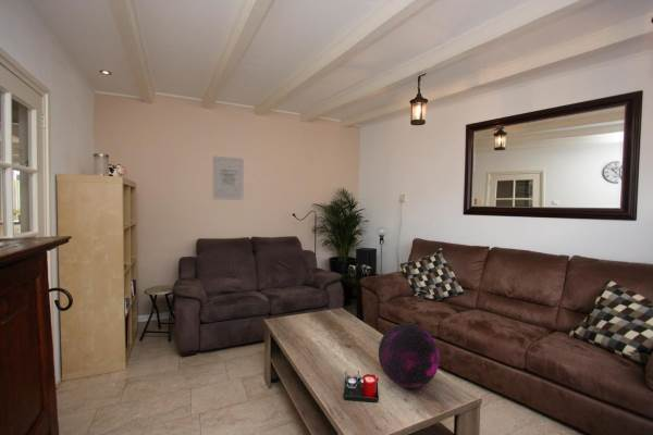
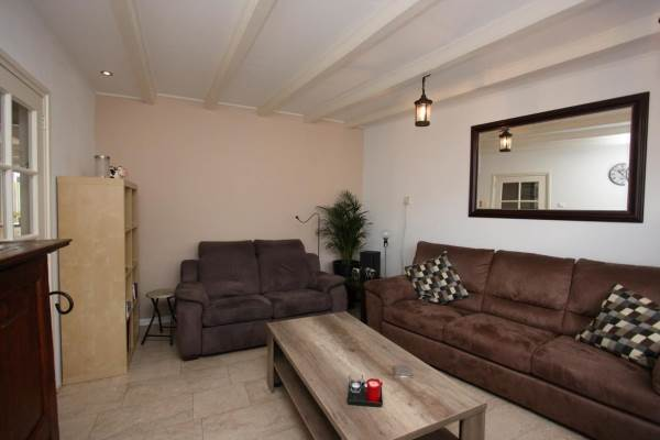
- wall art [211,154,245,201]
- decorative orb [378,323,441,389]
